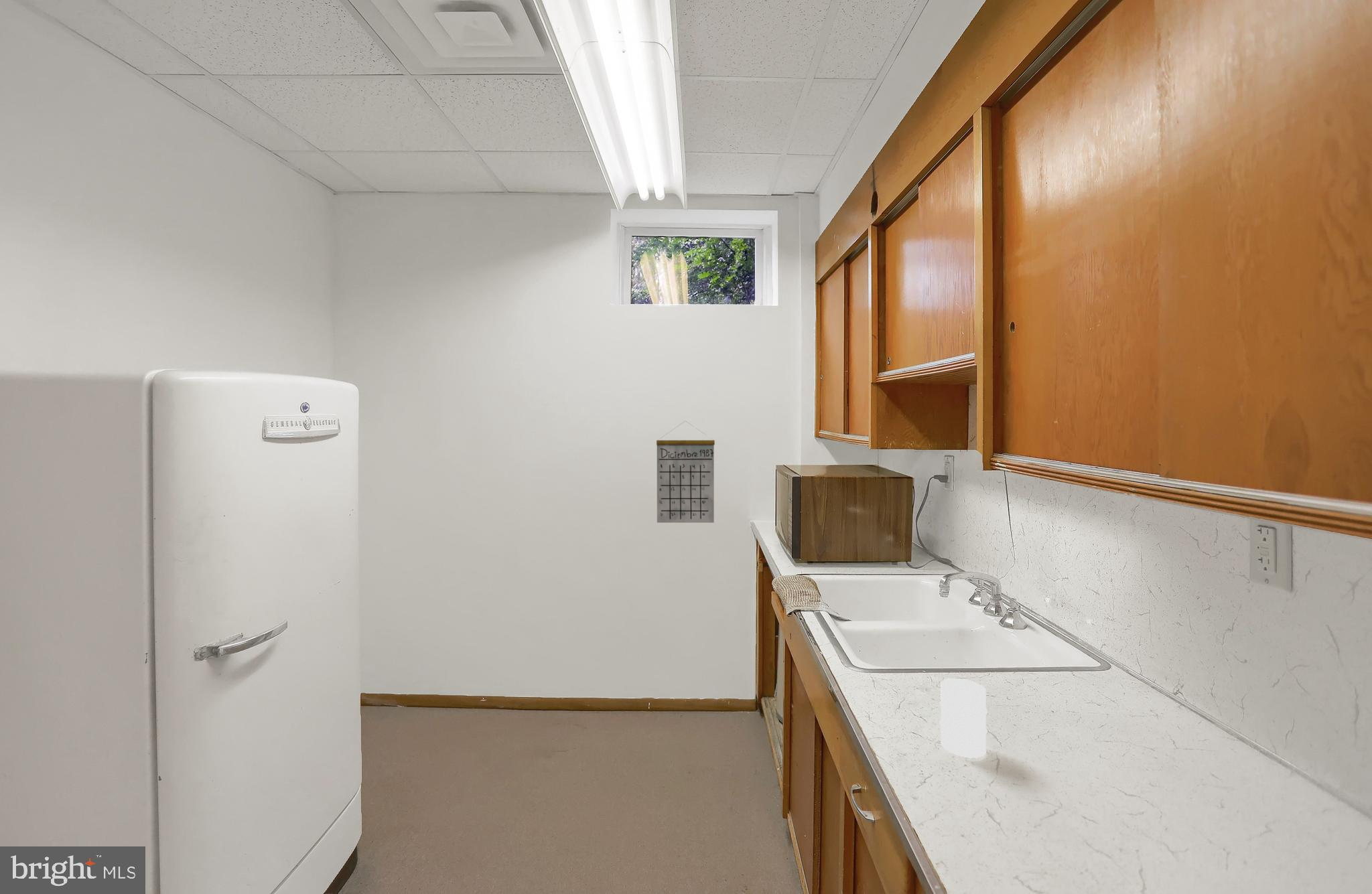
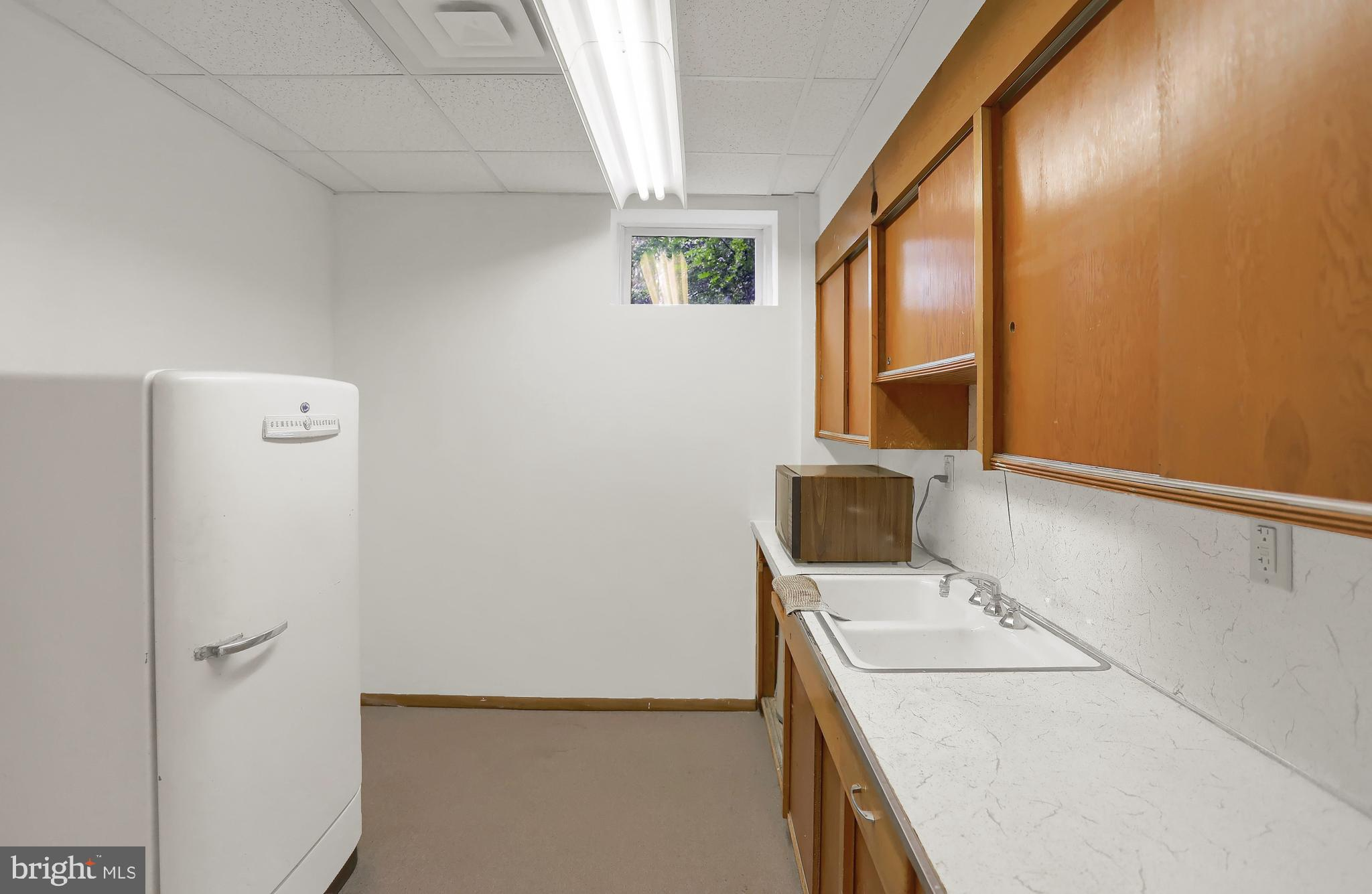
- calendar [656,421,715,523]
- cup [939,678,988,759]
